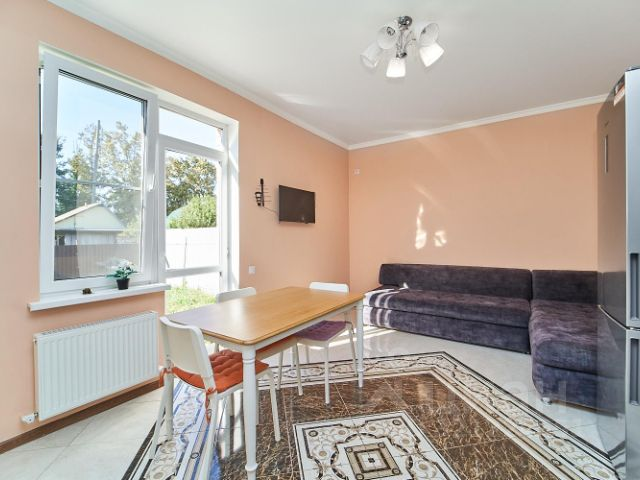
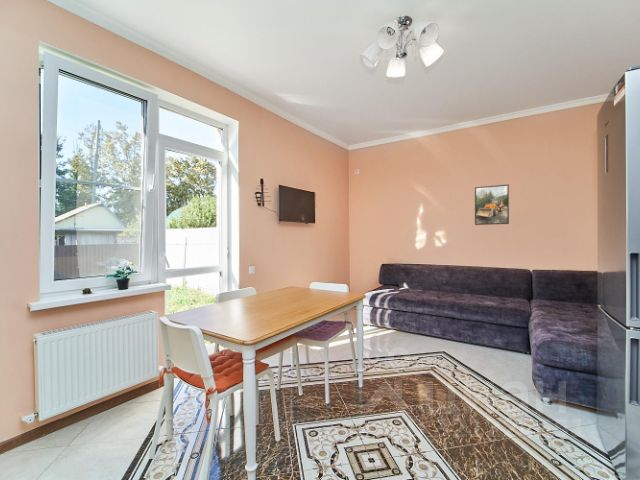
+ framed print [474,183,510,226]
